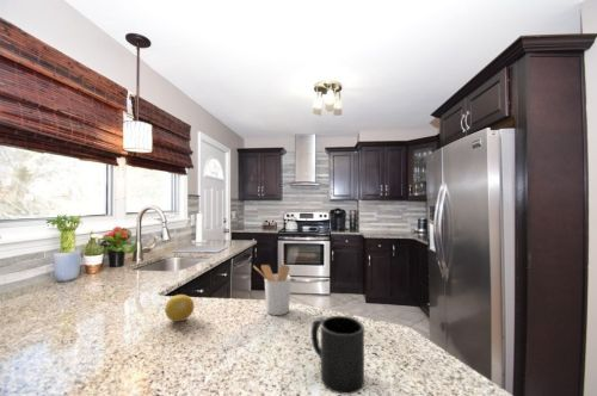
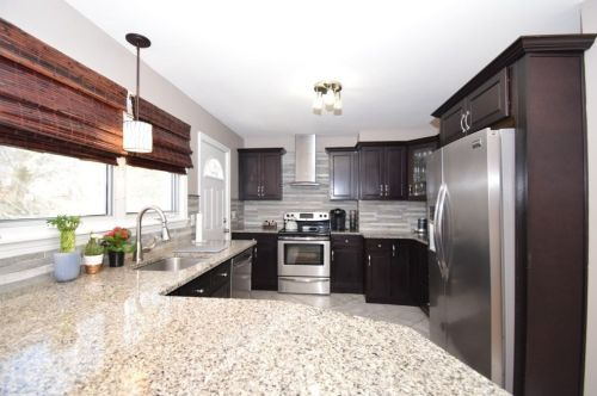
- mug [310,315,365,395]
- utensil holder [252,264,293,316]
- fruit [164,293,195,322]
